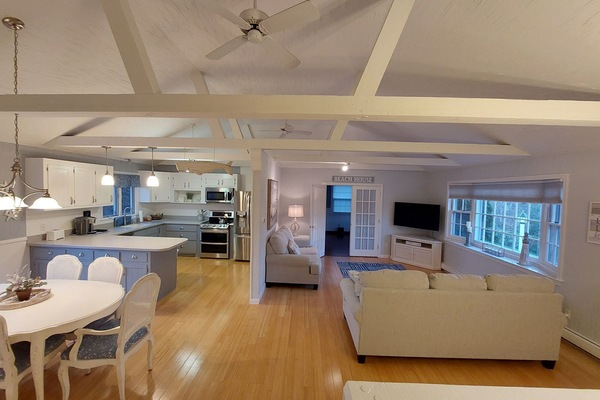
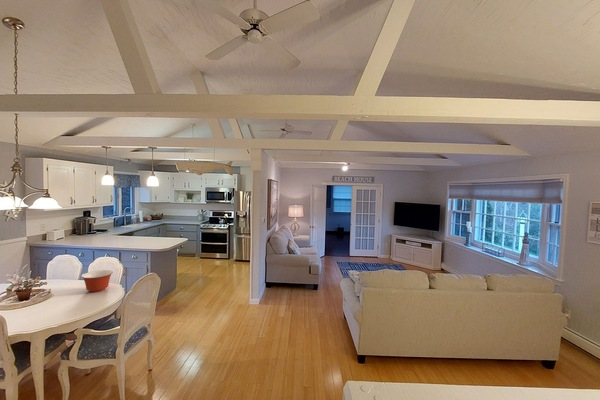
+ mixing bowl [80,269,114,293]
